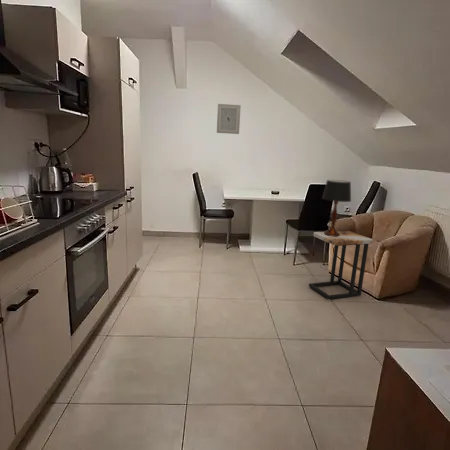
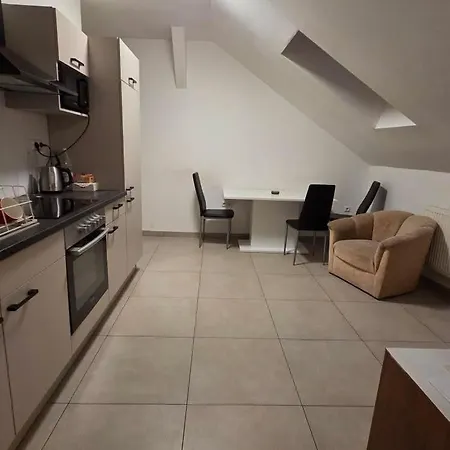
- side table [308,230,374,301]
- table lamp [321,179,352,237]
- wall art [216,103,242,135]
